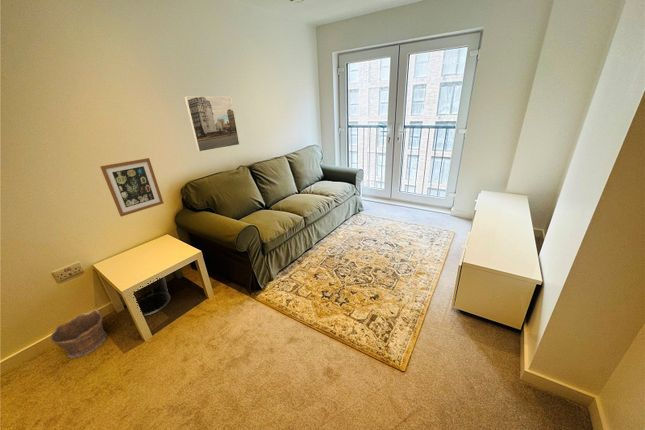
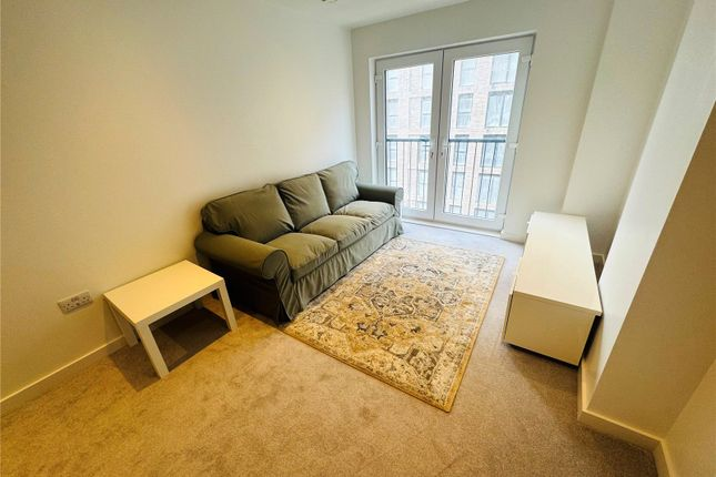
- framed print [183,95,240,153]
- clay pot [49,308,108,359]
- wall art [99,157,164,218]
- waste bin [134,277,171,317]
